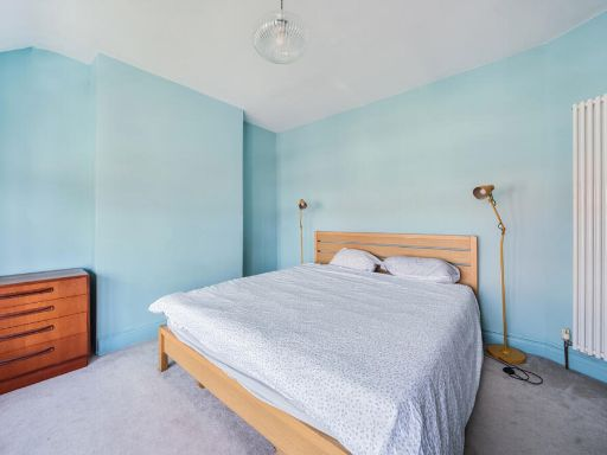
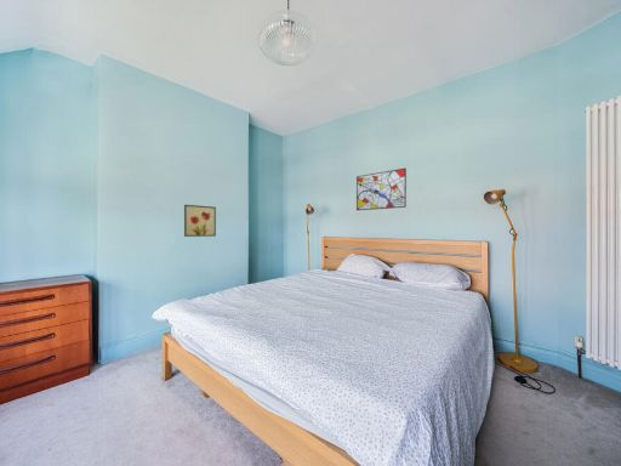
+ wall art [183,204,217,238]
+ wall art [355,167,408,211]
